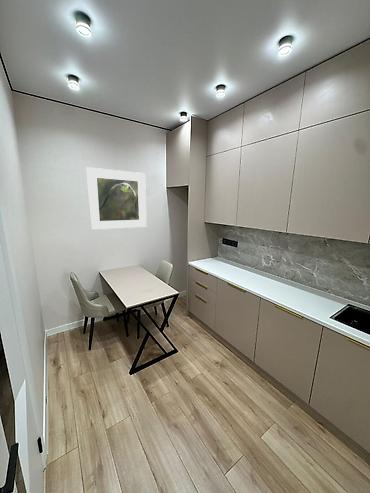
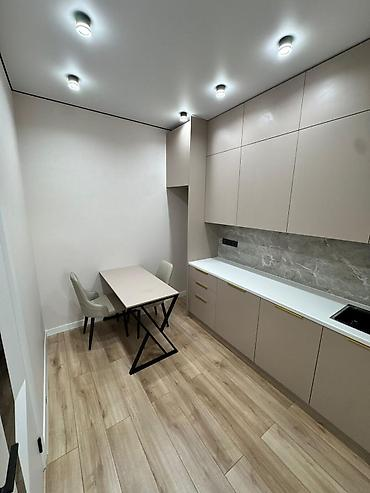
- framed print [85,166,147,231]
